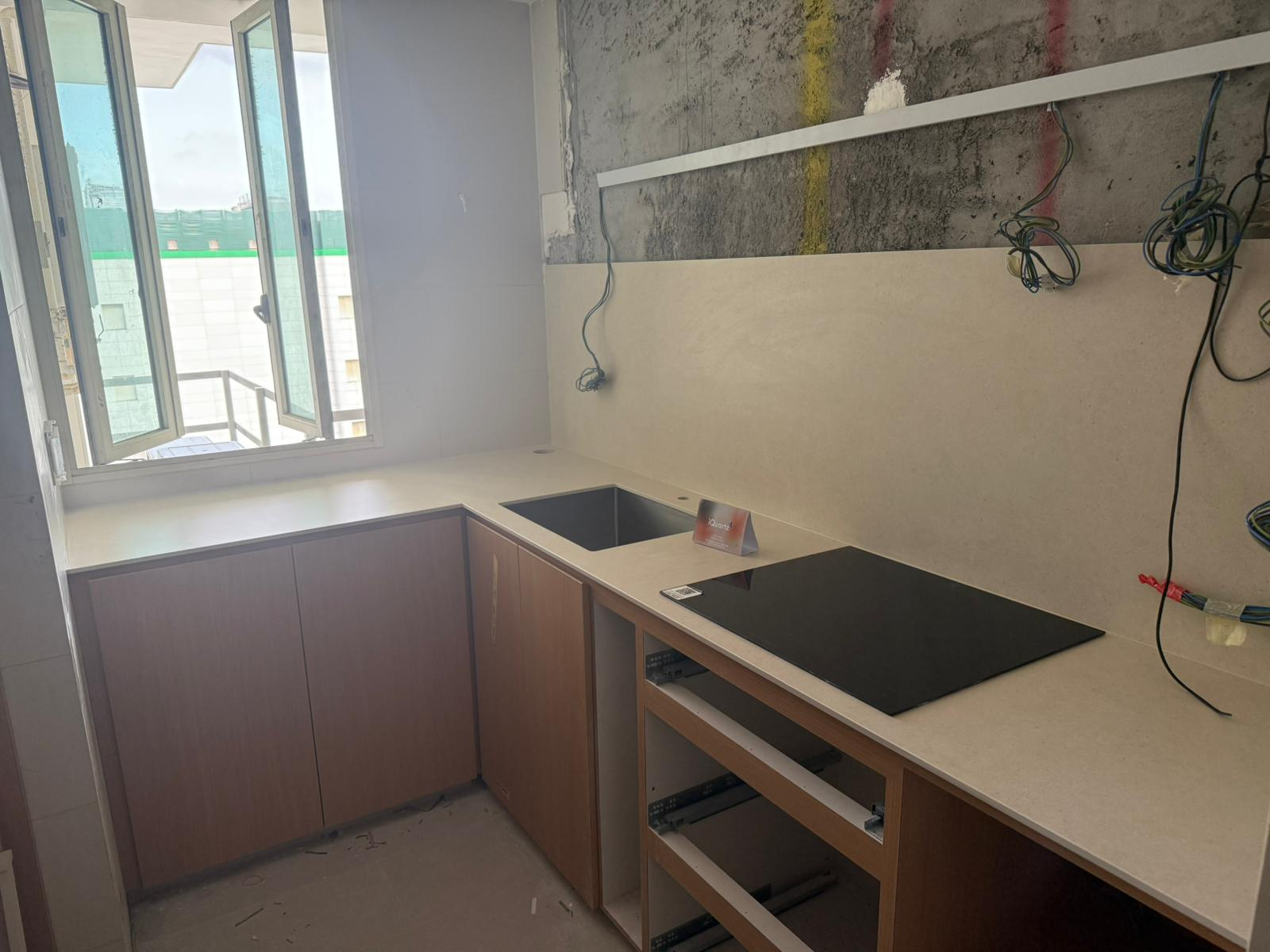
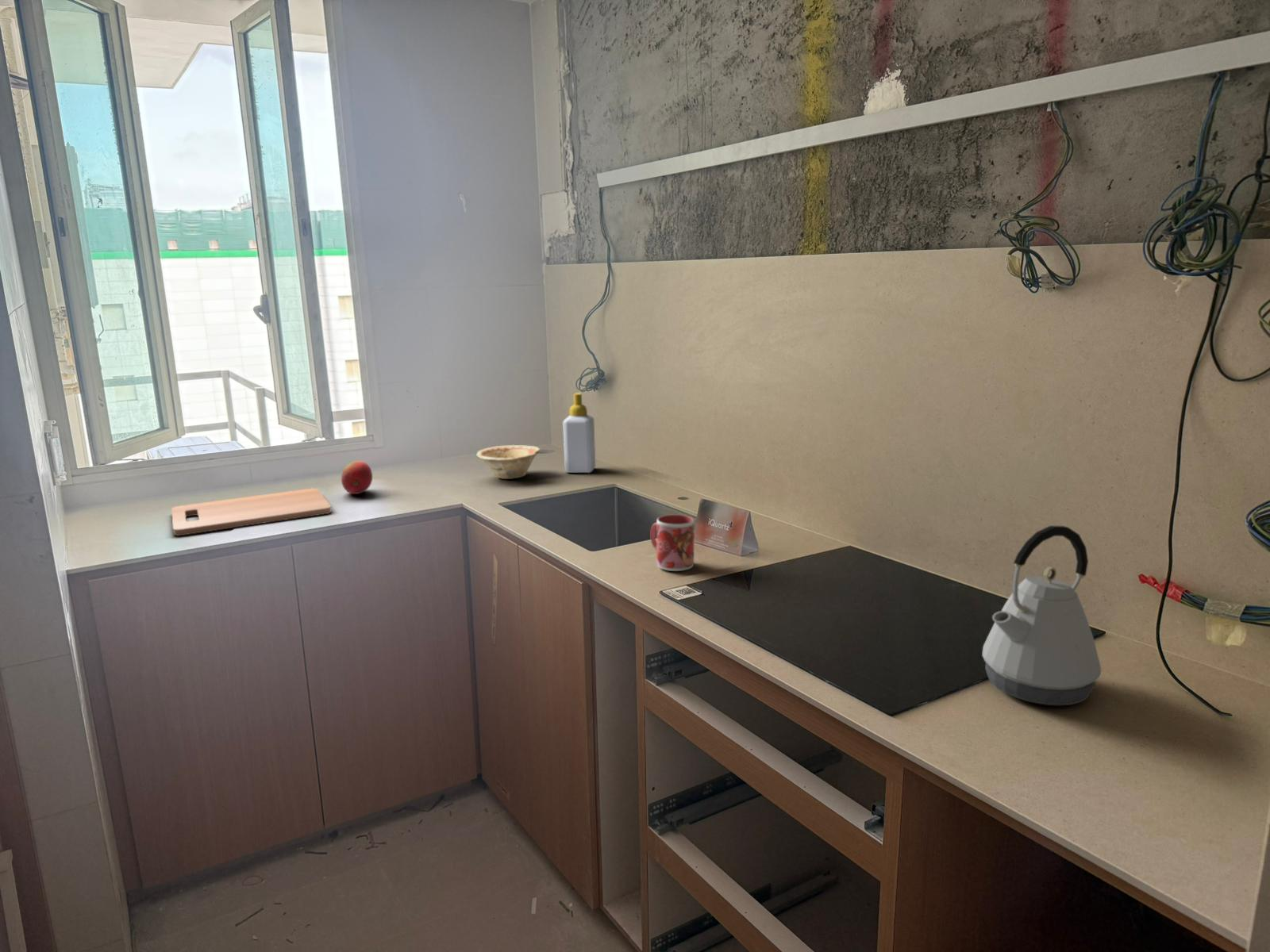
+ dish [476,444,541,480]
+ mug [650,514,695,572]
+ soap bottle [562,392,596,474]
+ kettle [981,525,1102,706]
+ cutting board [171,488,333,536]
+ fruit [341,460,373,495]
